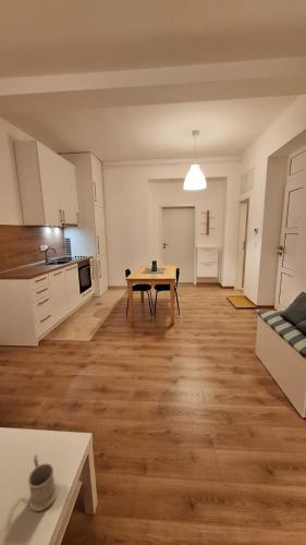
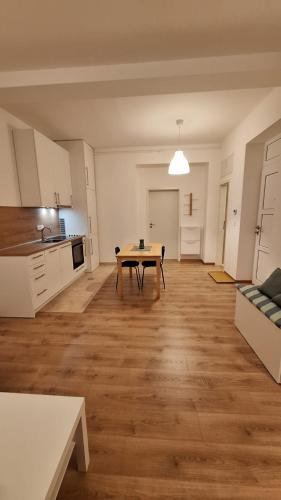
- mug [27,453,59,512]
